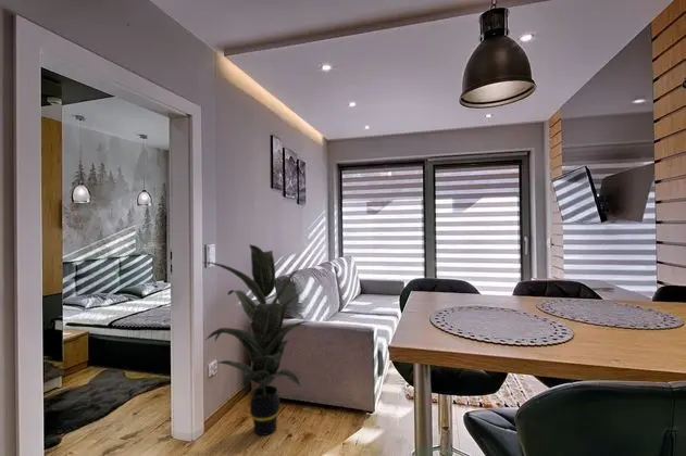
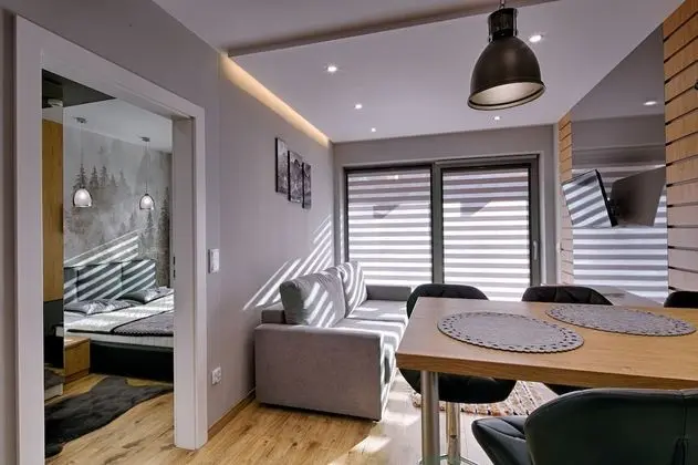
- indoor plant [203,243,312,436]
